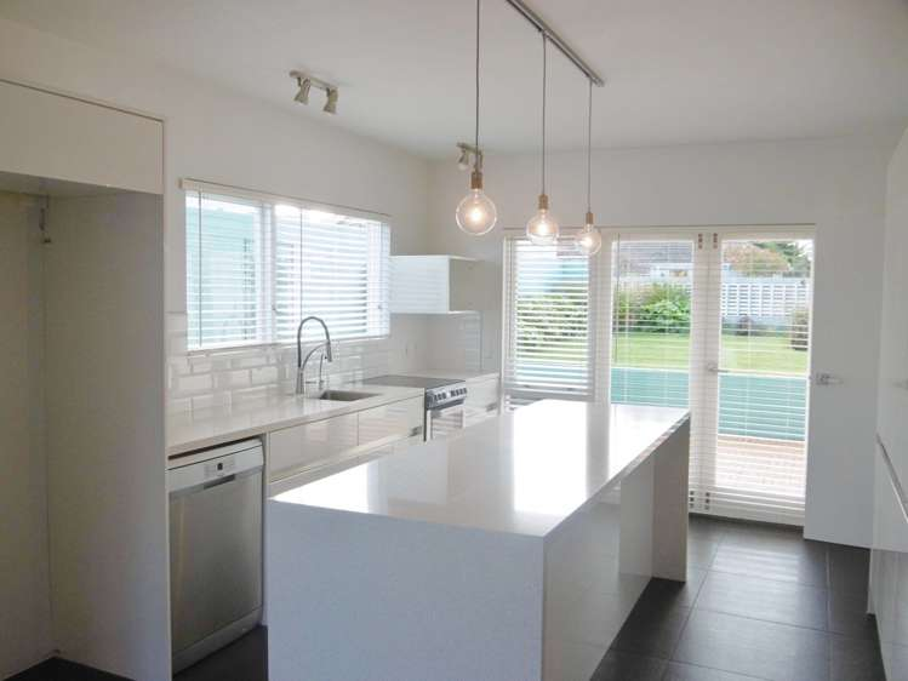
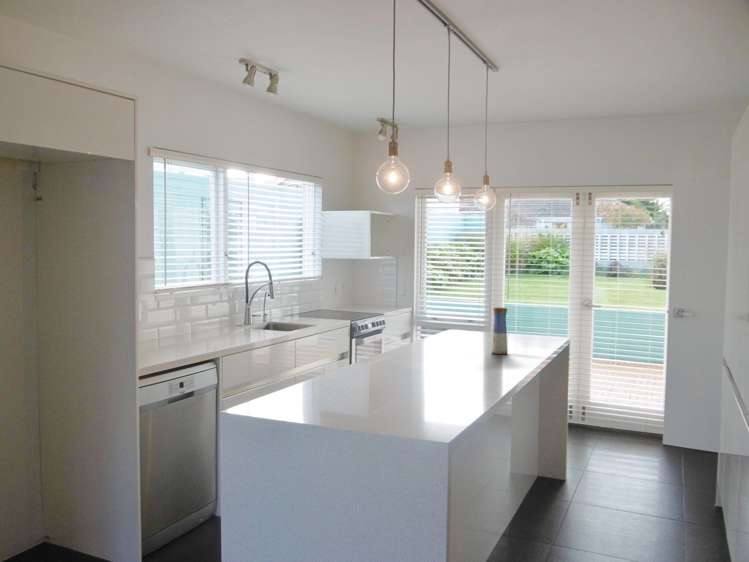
+ vase [490,307,509,355]
